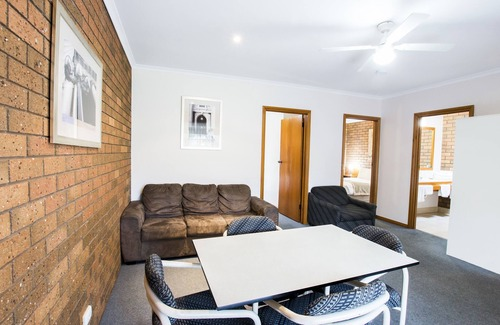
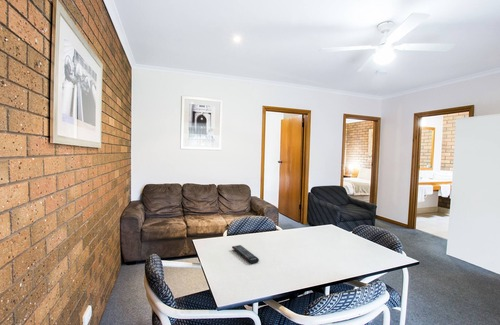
+ remote control [231,244,260,265]
